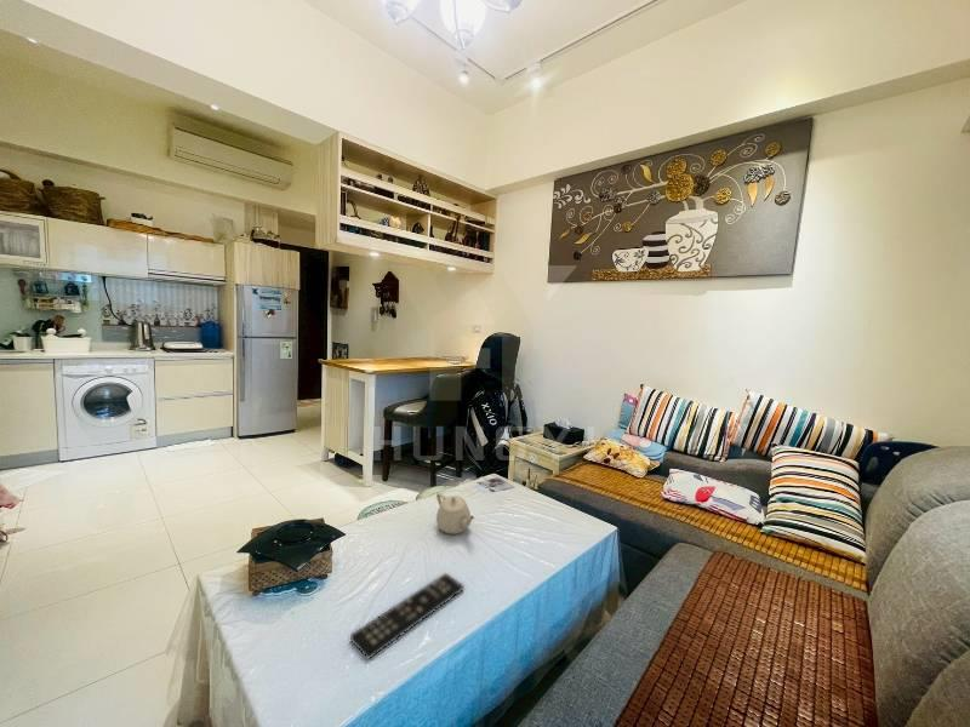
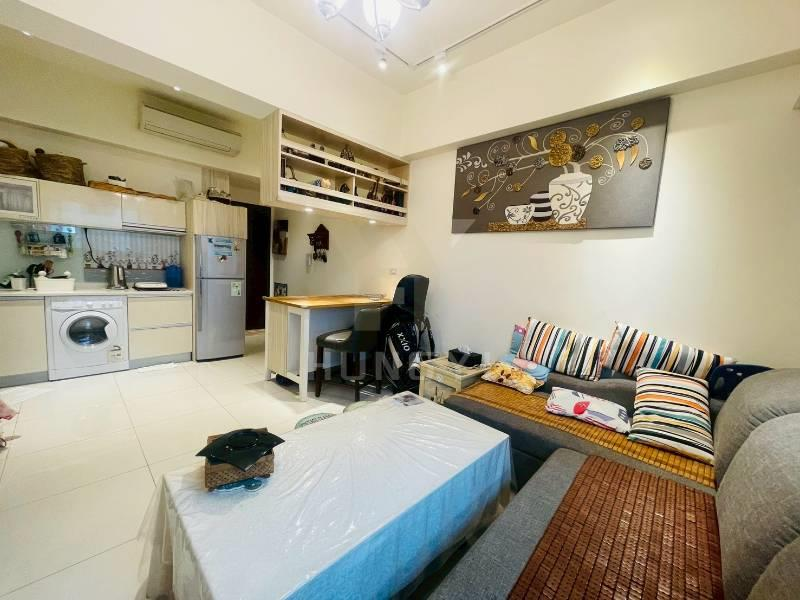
- remote control [349,572,464,660]
- teapot [435,491,475,536]
